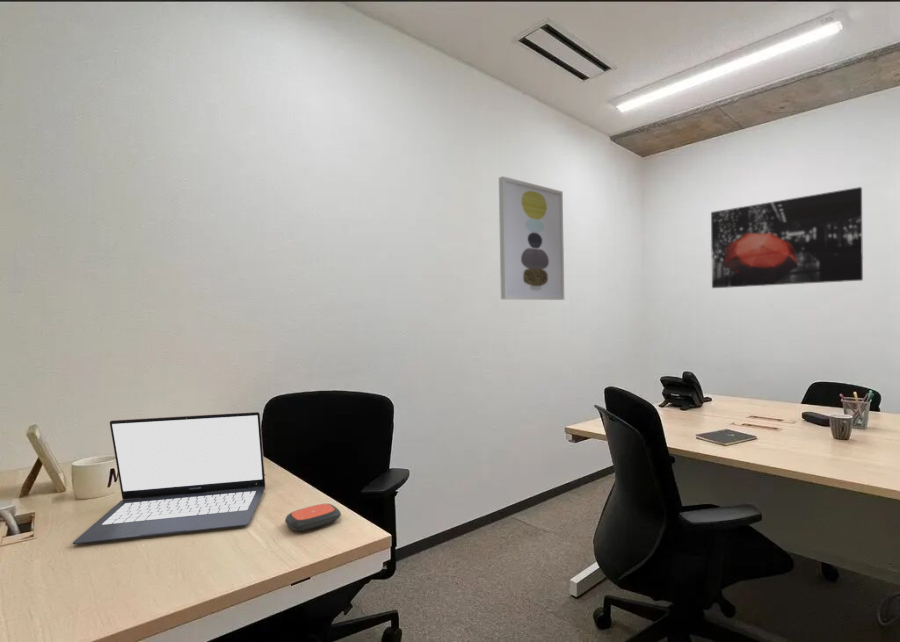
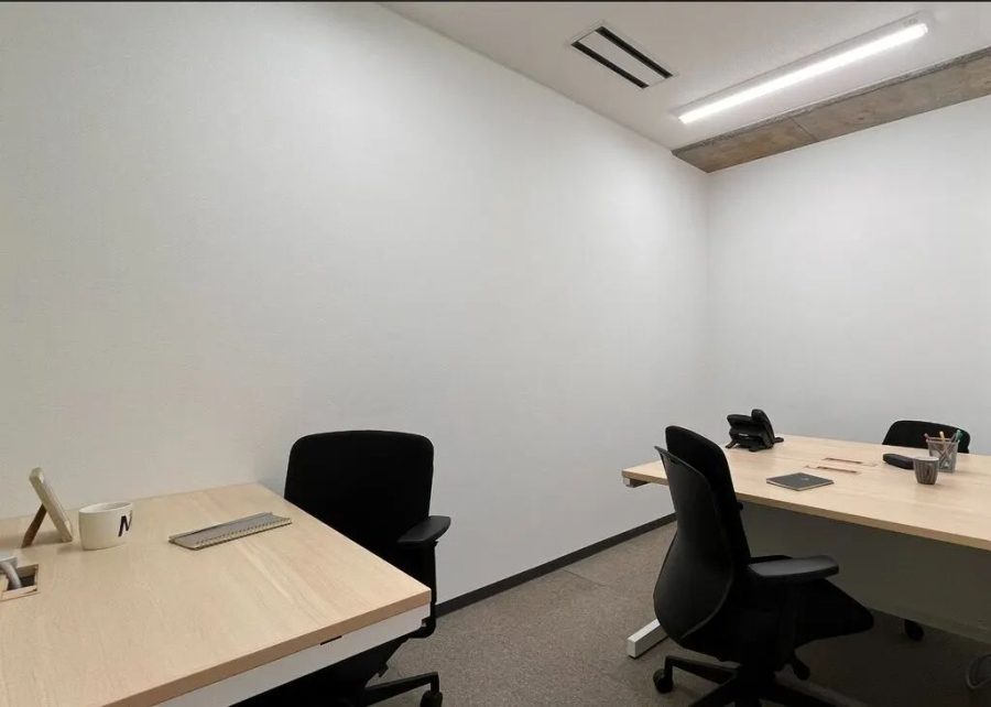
- laptop [72,411,267,545]
- remote control [284,503,342,532]
- wall art [710,186,864,289]
- wall art [498,175,565,301]
